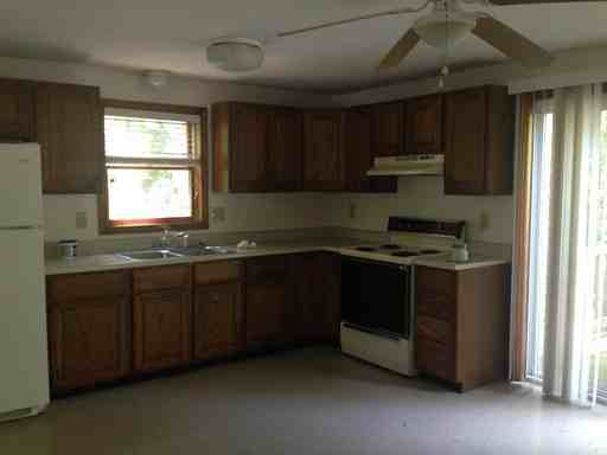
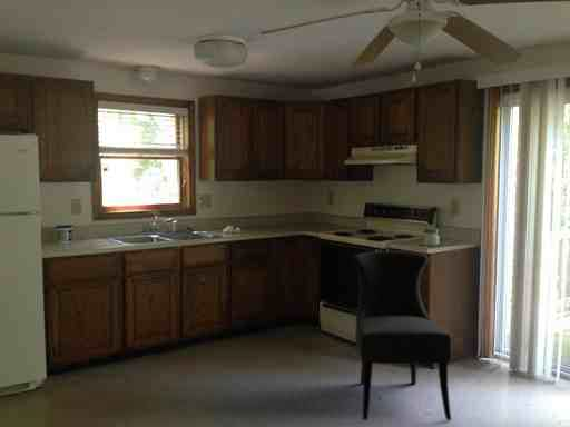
+ dining chair [352,250,452,421]
